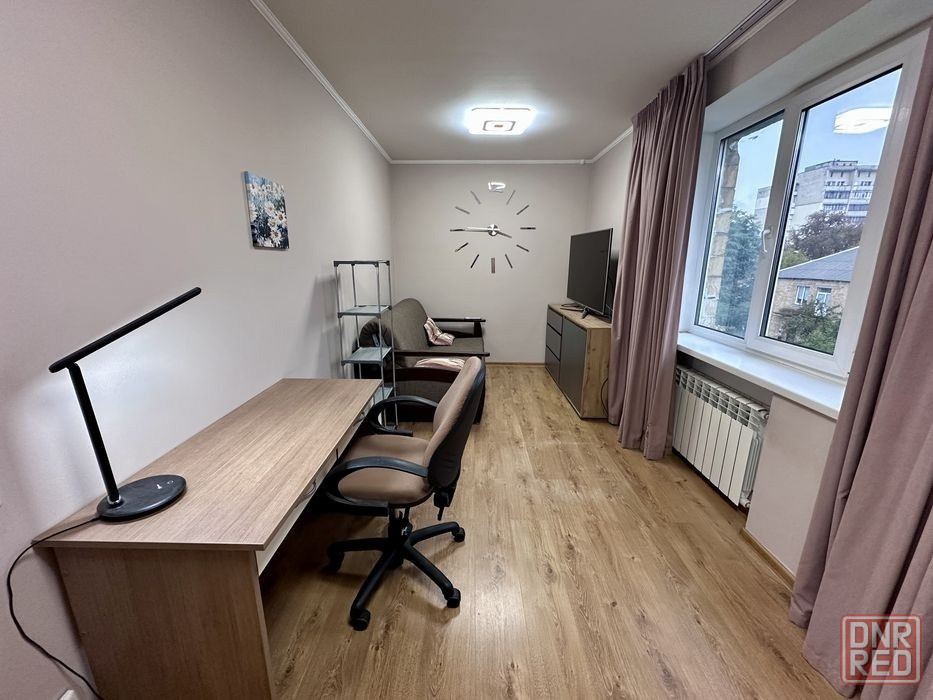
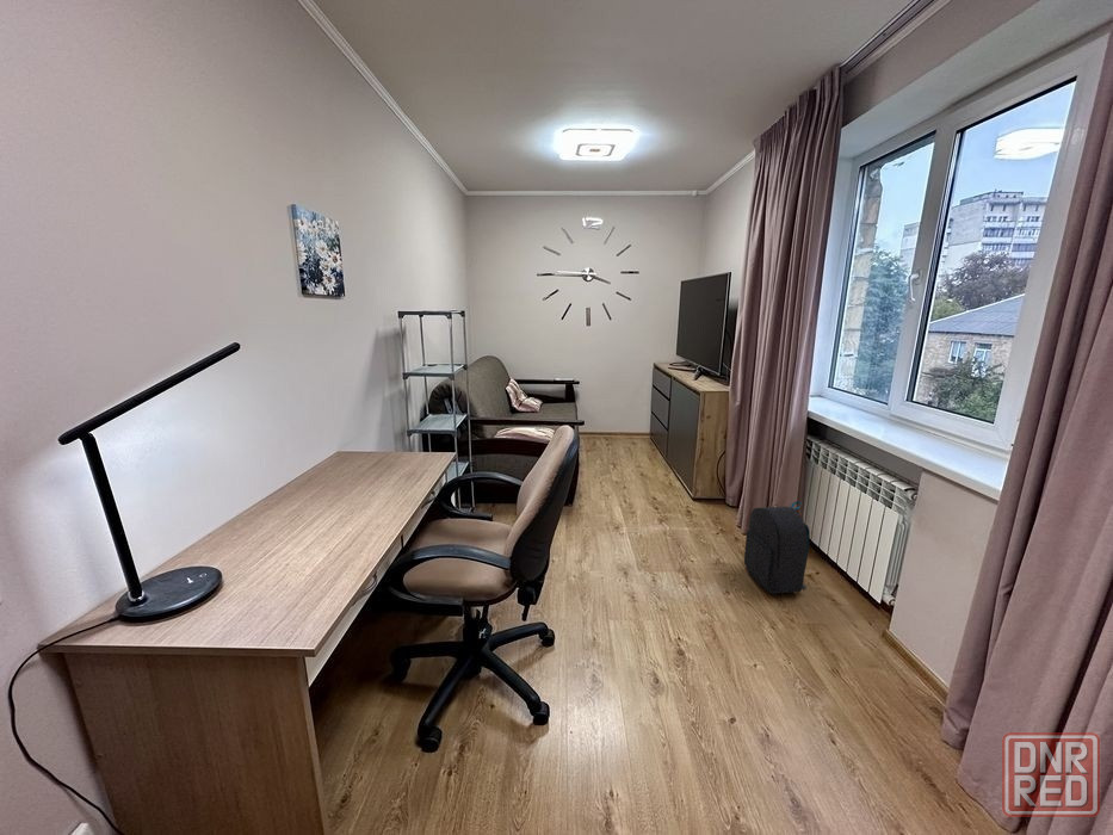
+ backpack [743,500,811,594]
